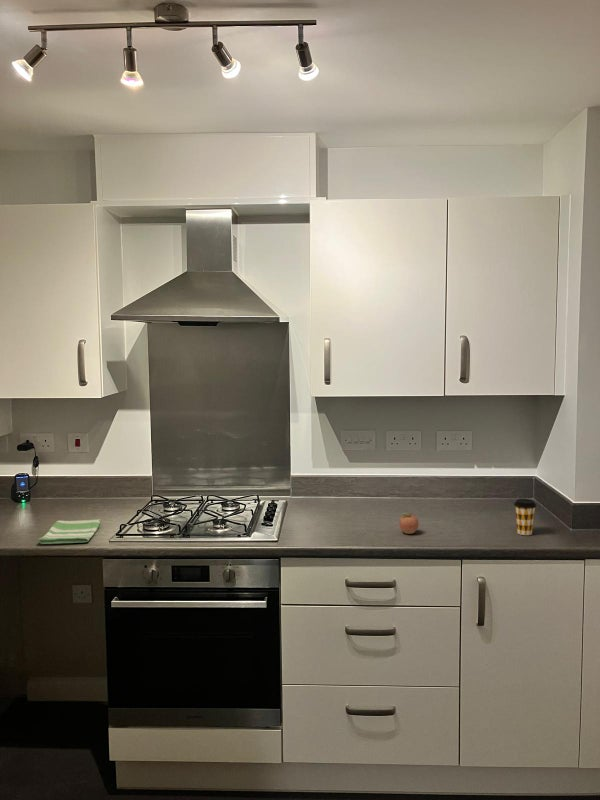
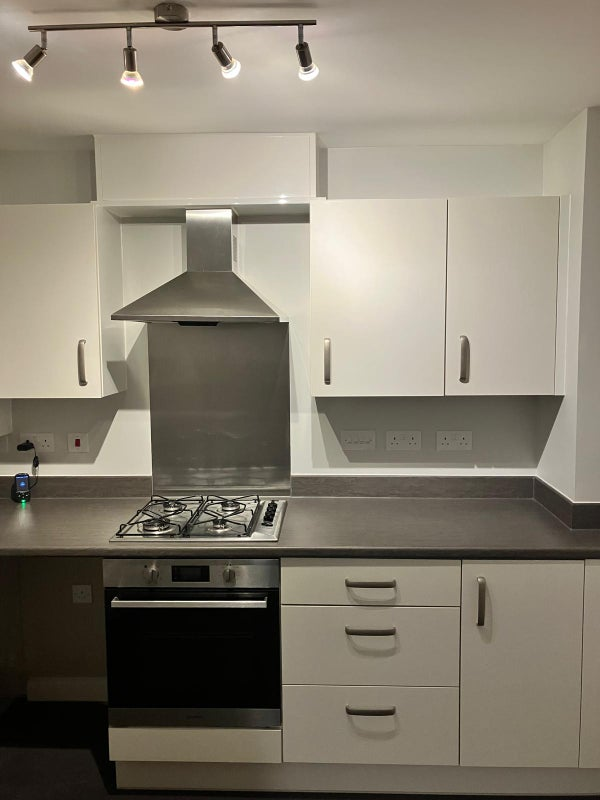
- fruit [398,511,420,535]
- coffee cup [513,498,537,536]
- dish towel [37,518,101,545]
